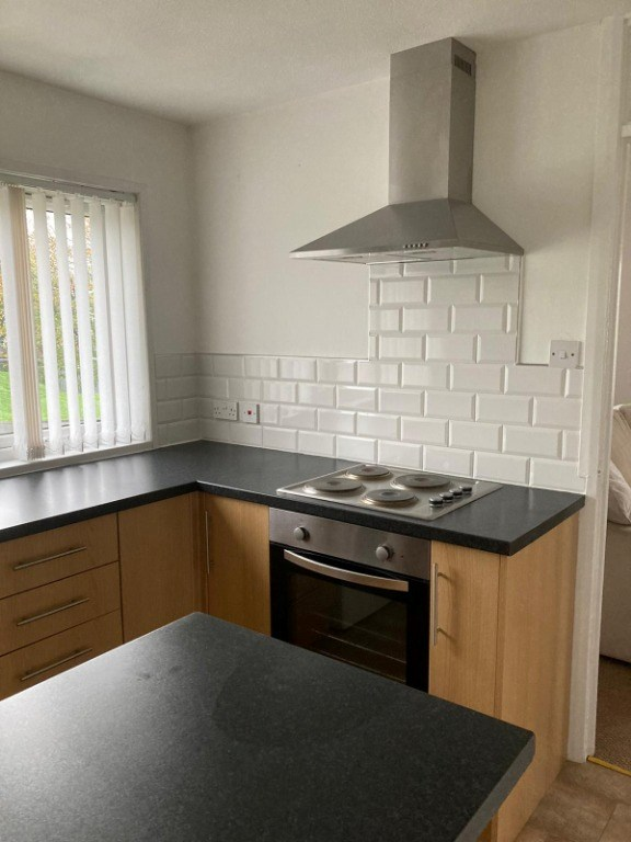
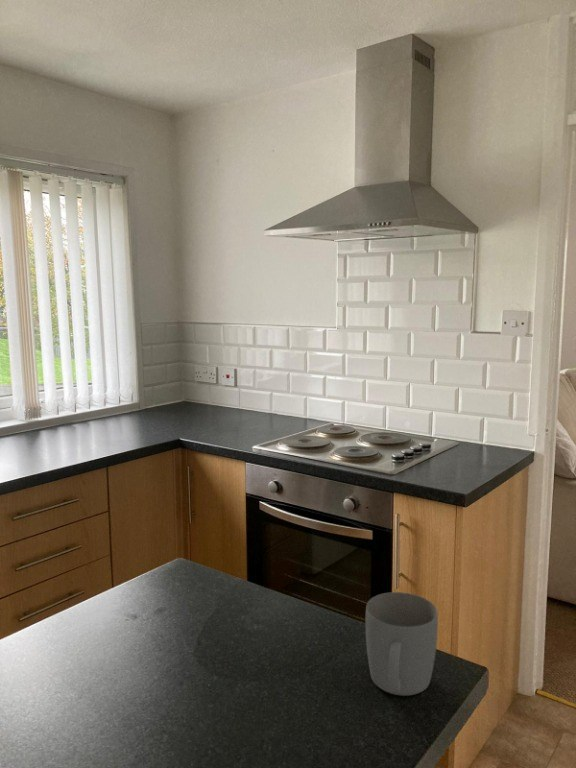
+ mug [365,591,439,697]
